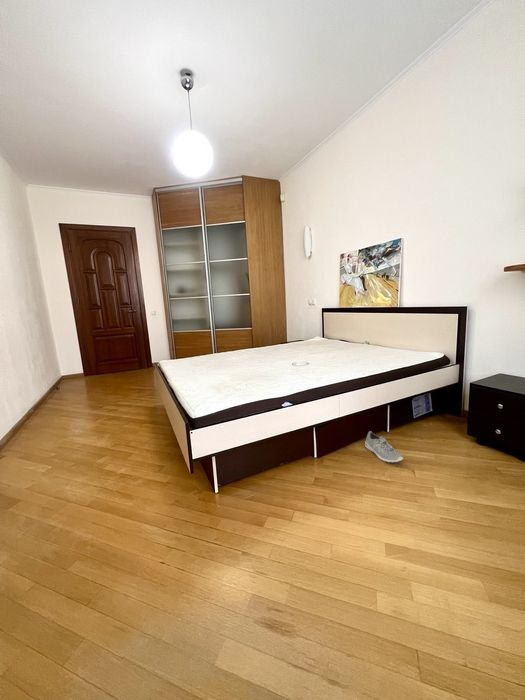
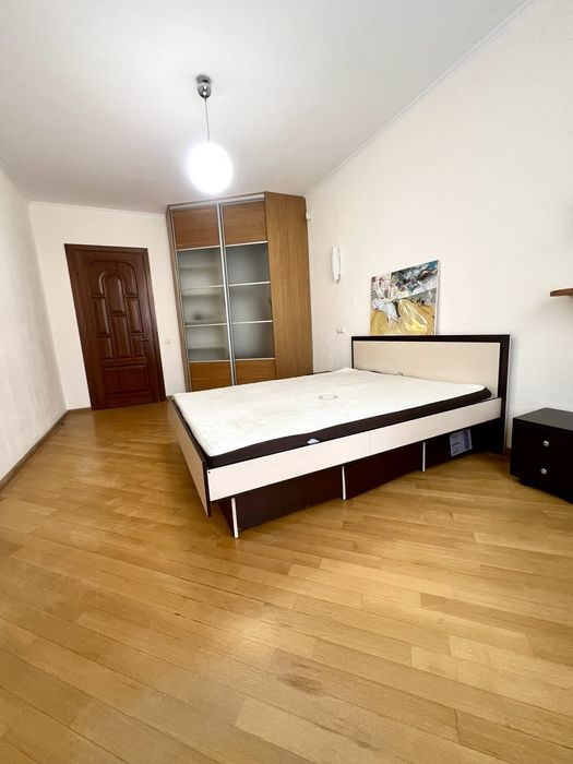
- sneaker [364,430,404,463]
